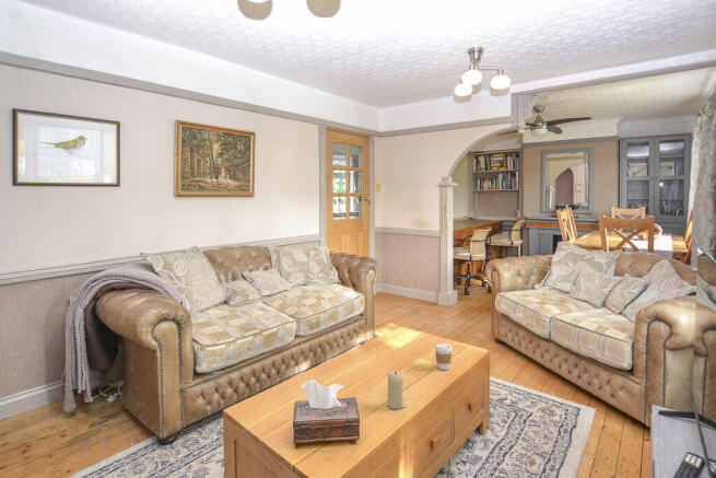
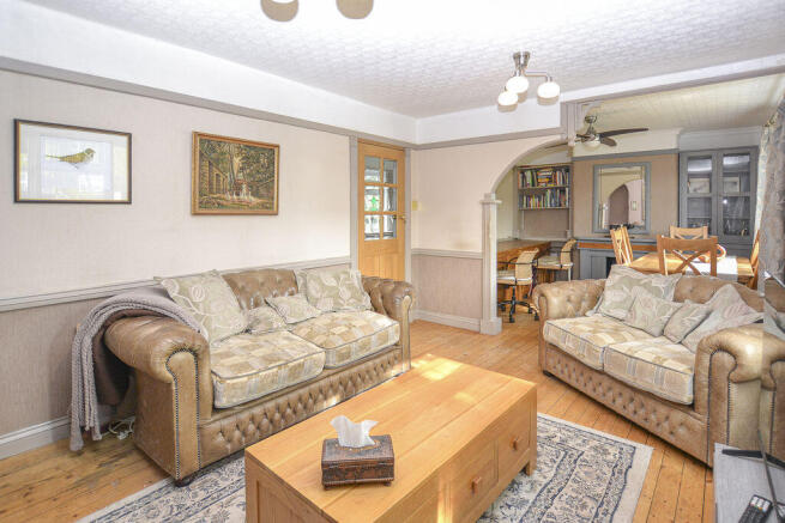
- candle [387,370,408,410]
- coffee cup [434,342,454,371]
